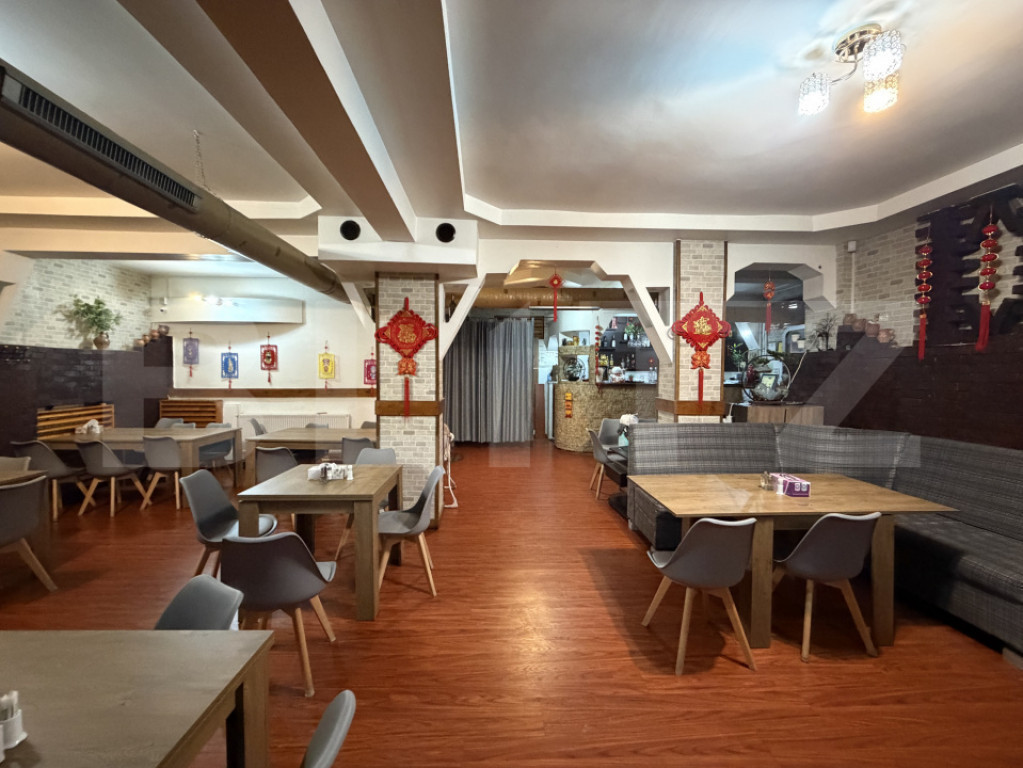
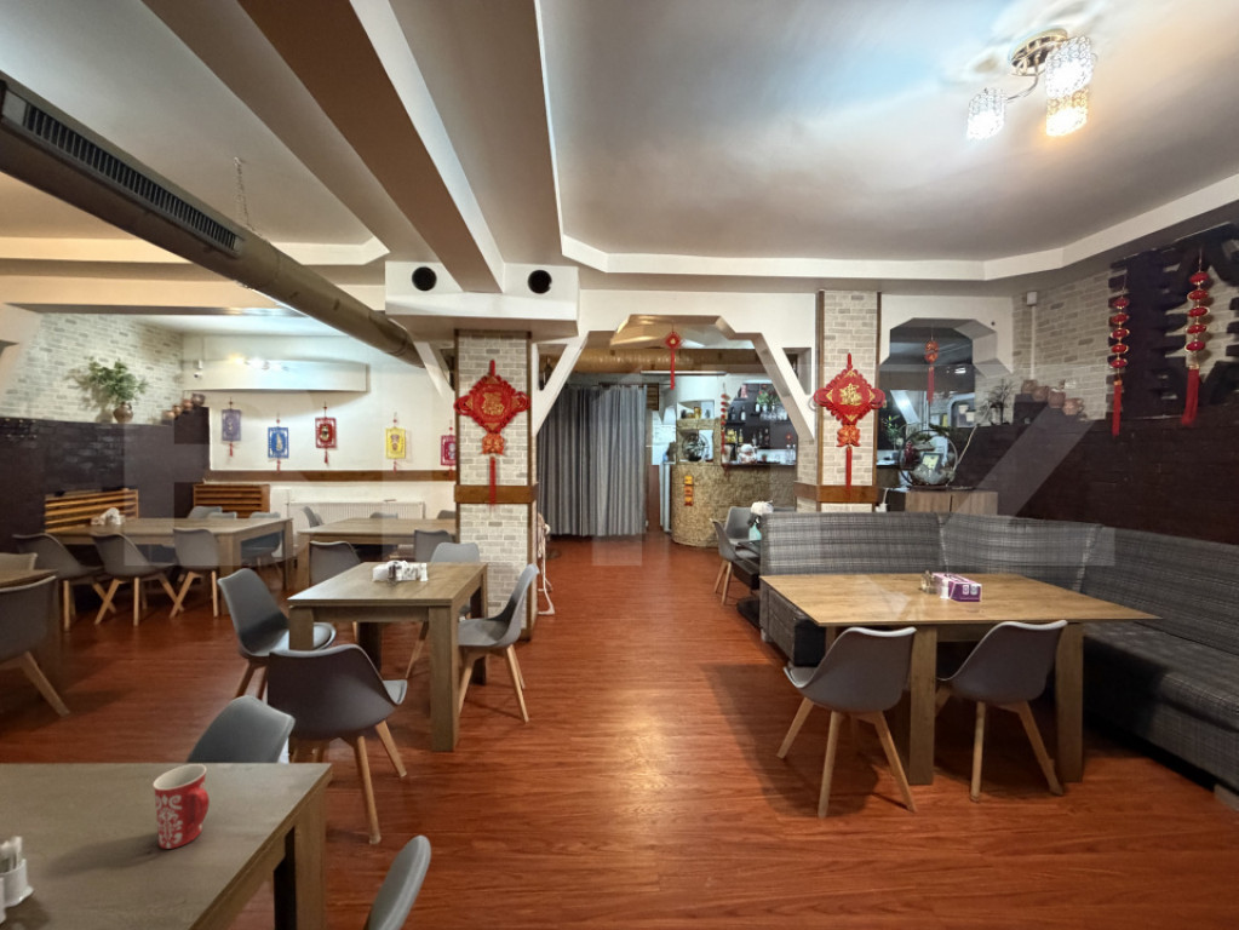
+ mug [151,763,211,850]
